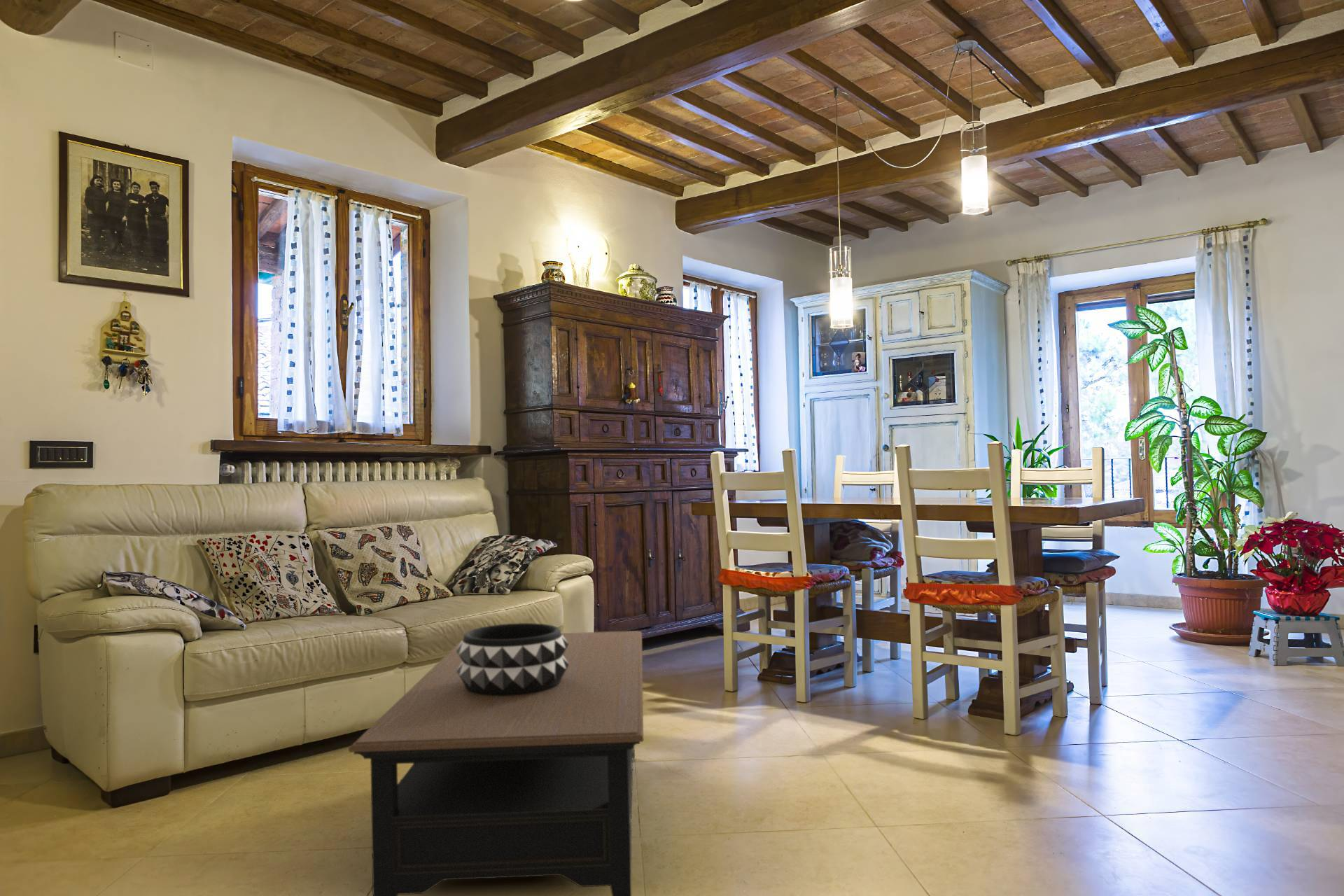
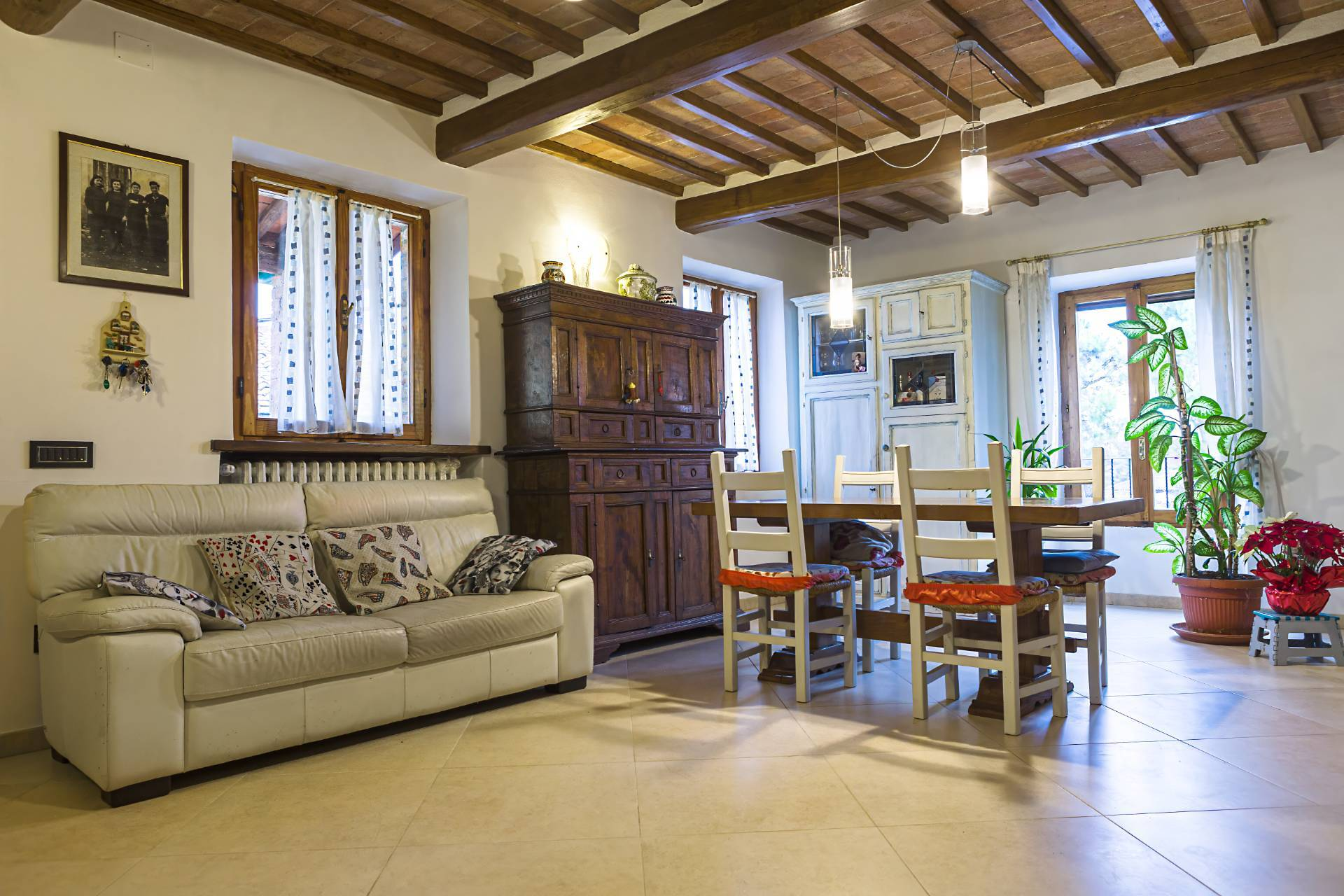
- decorative bowl [456,622,569,696]
- coffee table [348,630,644,896]
